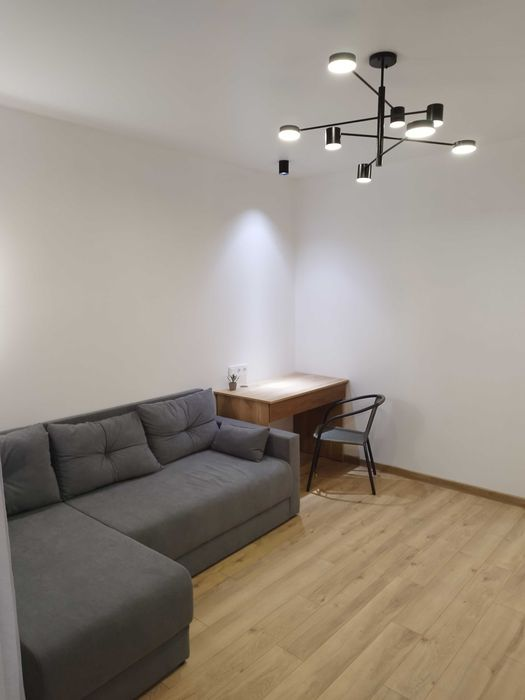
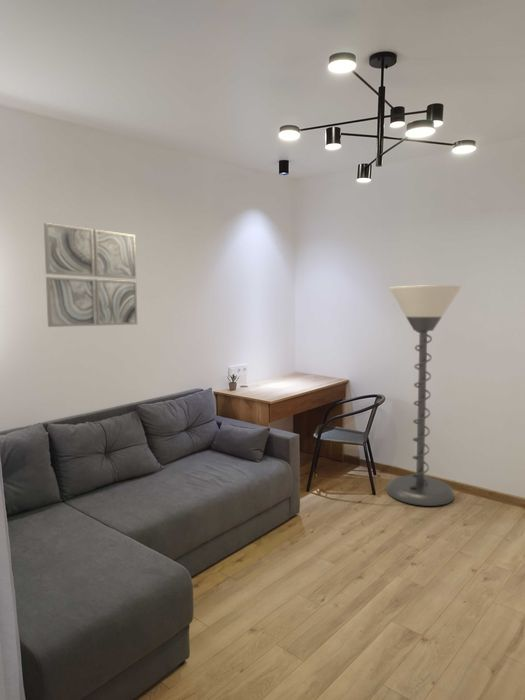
+ wall art [43,222,138,328]
+ floor lamp [386,284,462,507]
